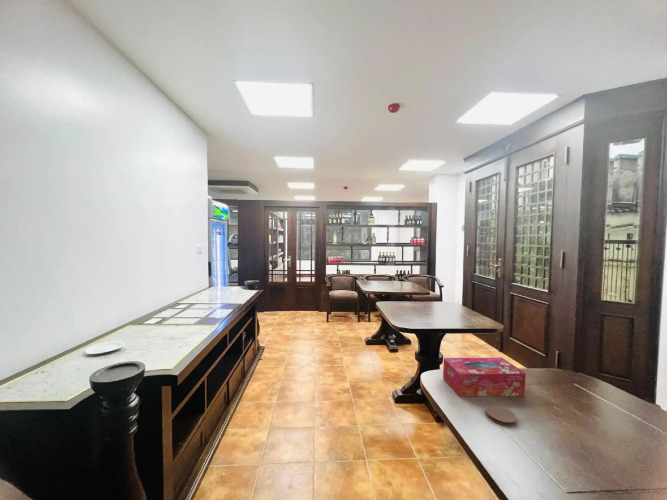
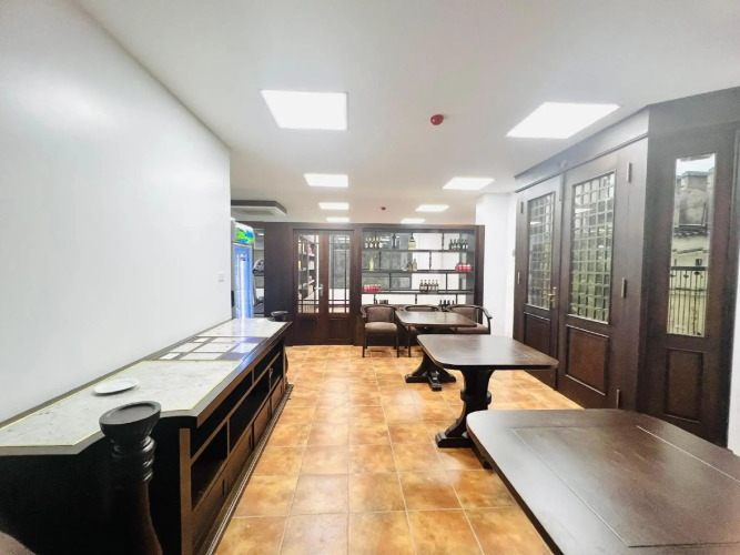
- coaster [485,404,518,427]
- tissue box [442,357,527,398]
